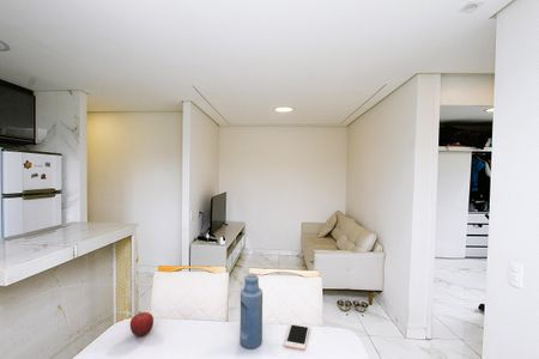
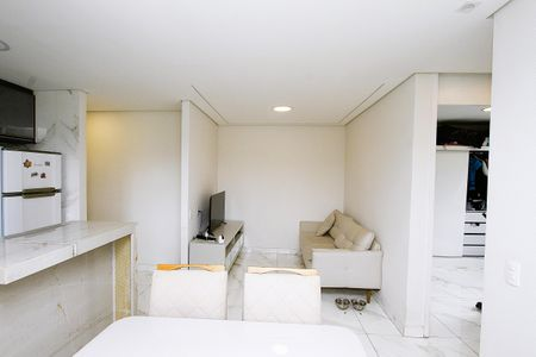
- bottle [238,272,264,349]
- cell phone [284,322,310,352]
- fruit [129,311,155,337]
